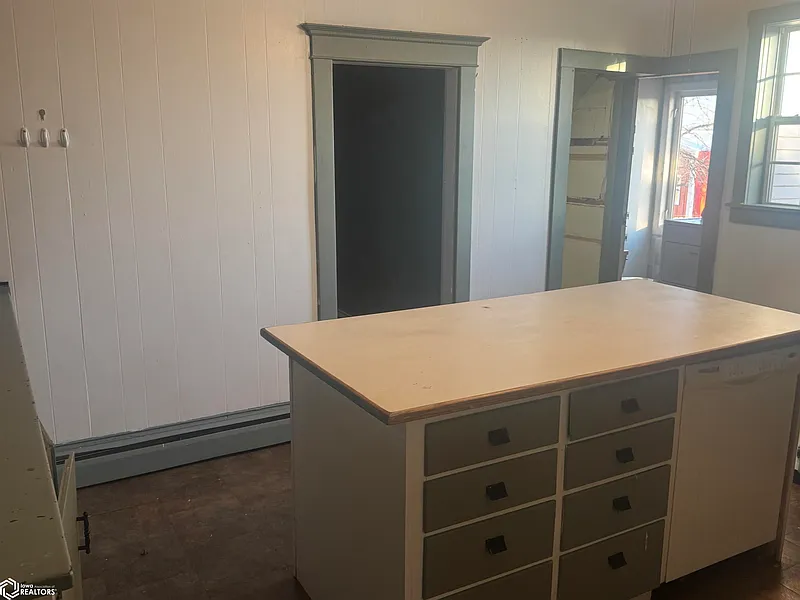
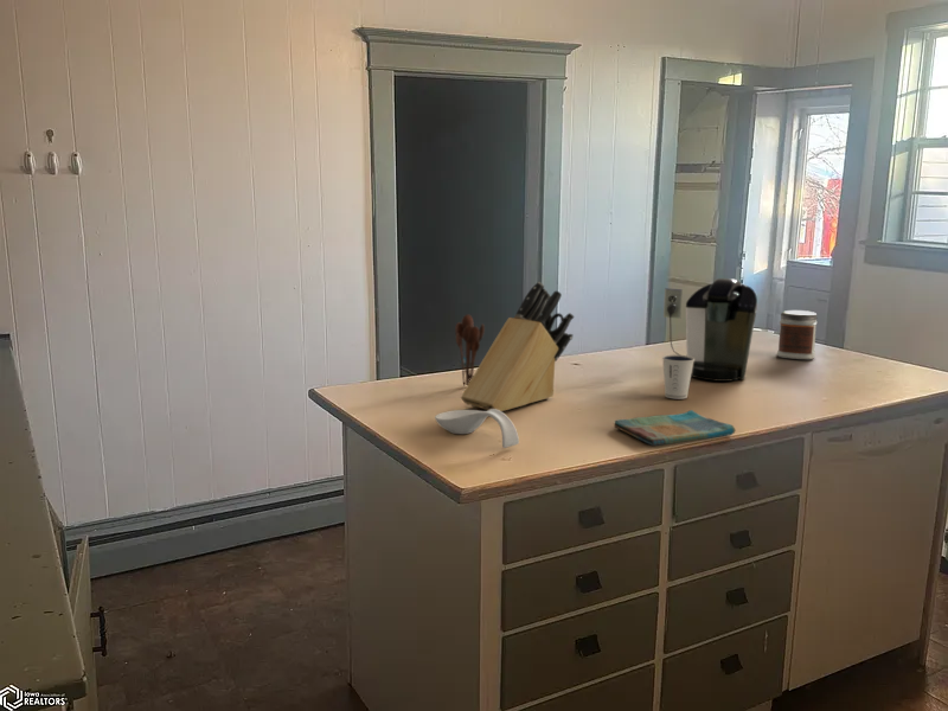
+ knife block [460,281,575,412]
+ jar [776,309,819,360]
+ utensil holder [454,313,486,386]
+ coffee maker [662,277,758,383]
+ dish towel [613,409,736,447]
+ dixie cup [661,353,694,401]
+ spoon rest [434,409,520,449]
